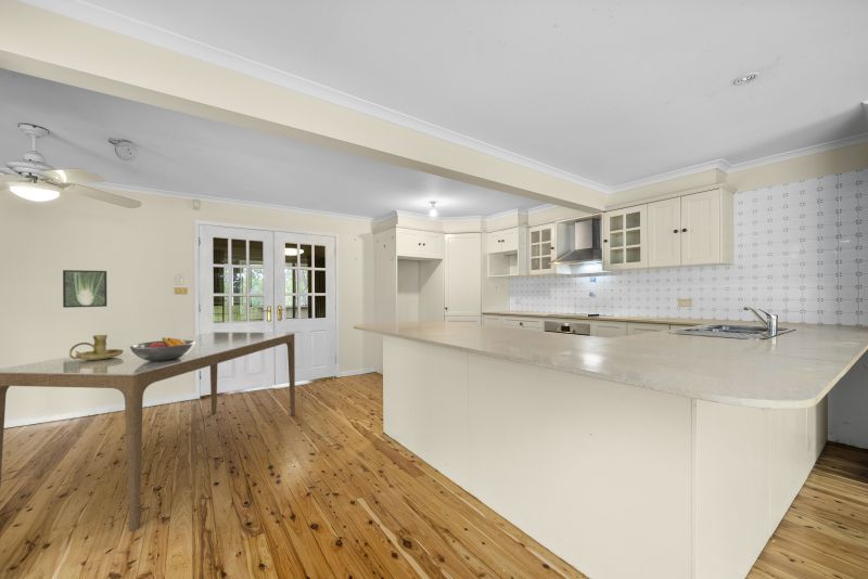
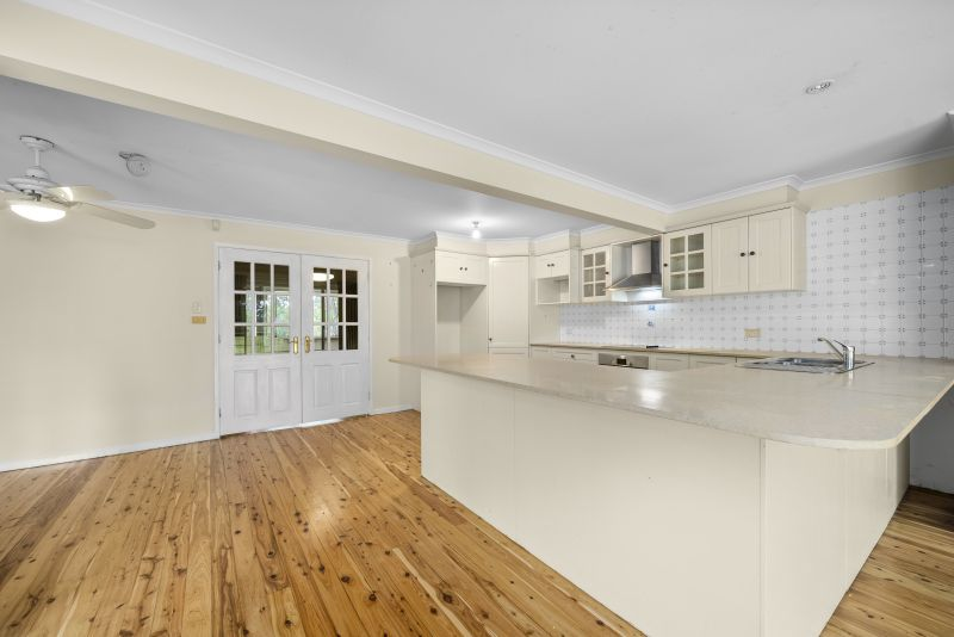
- fruit bowl [129,336,195,361]
- dining table [0,332,296,532]
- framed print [62,269,108,309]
- candle holder [68,334,124,360]
